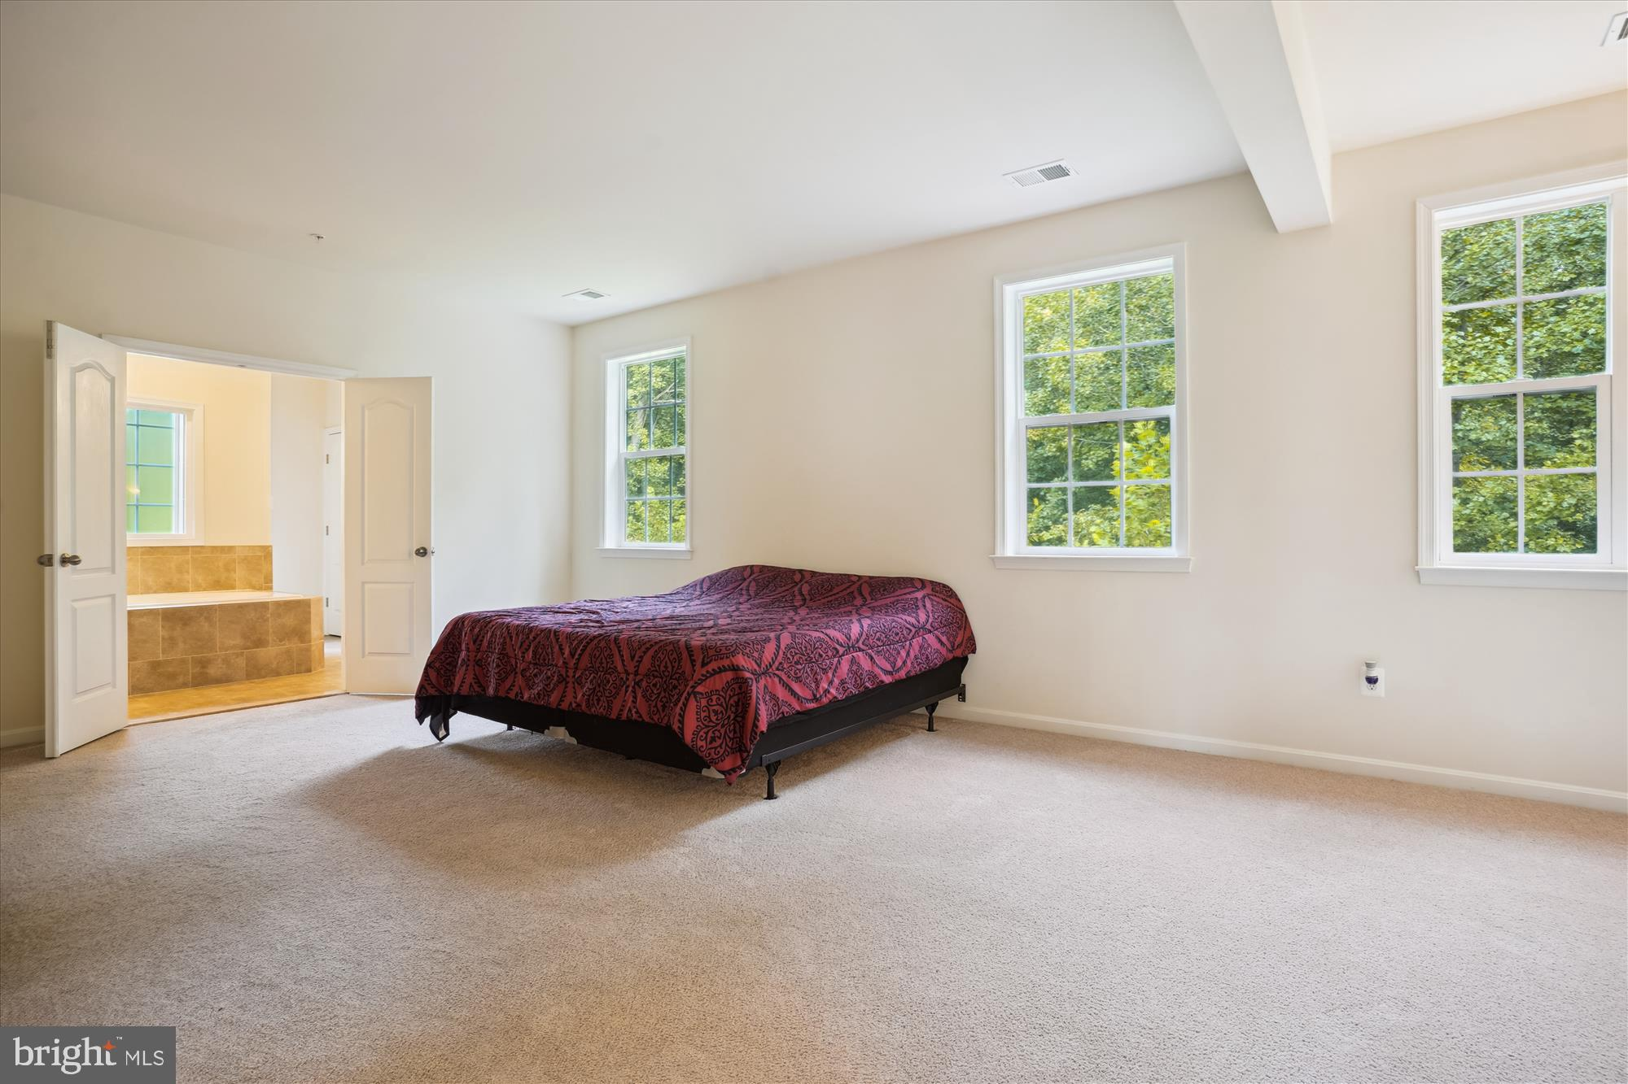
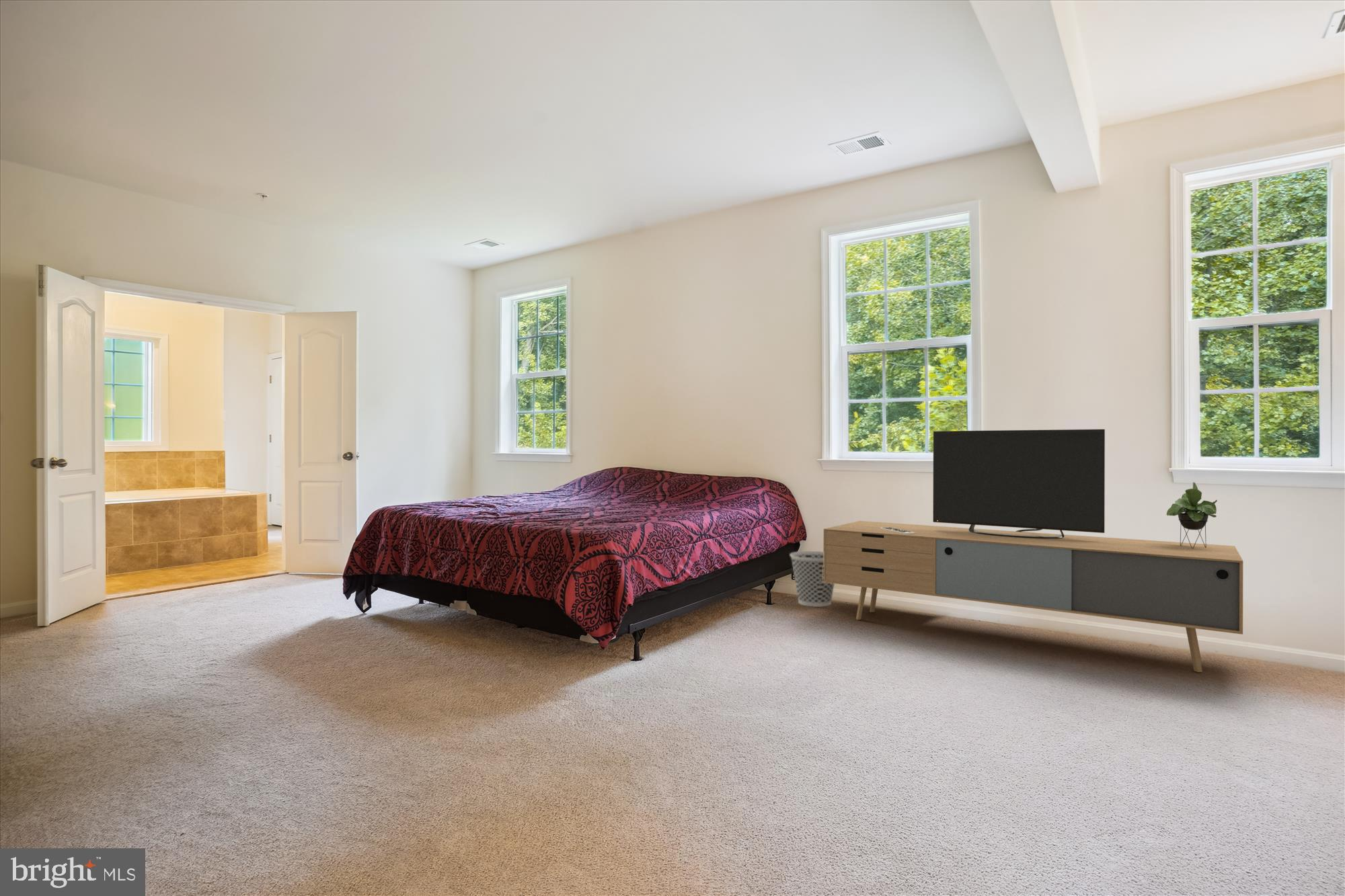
+ media console [823,429,1243,673]
+ wastebasket [790,551,835,608]
